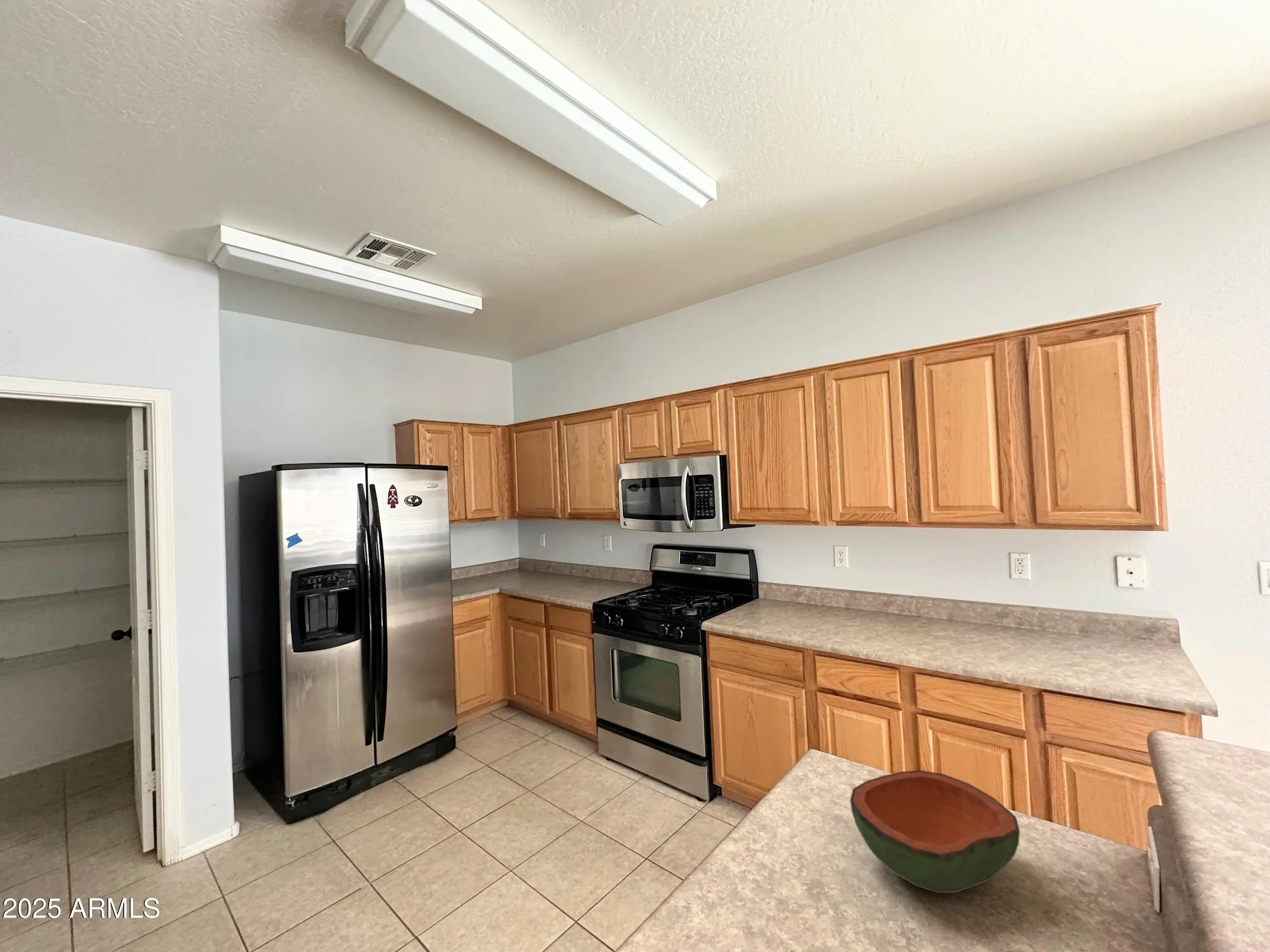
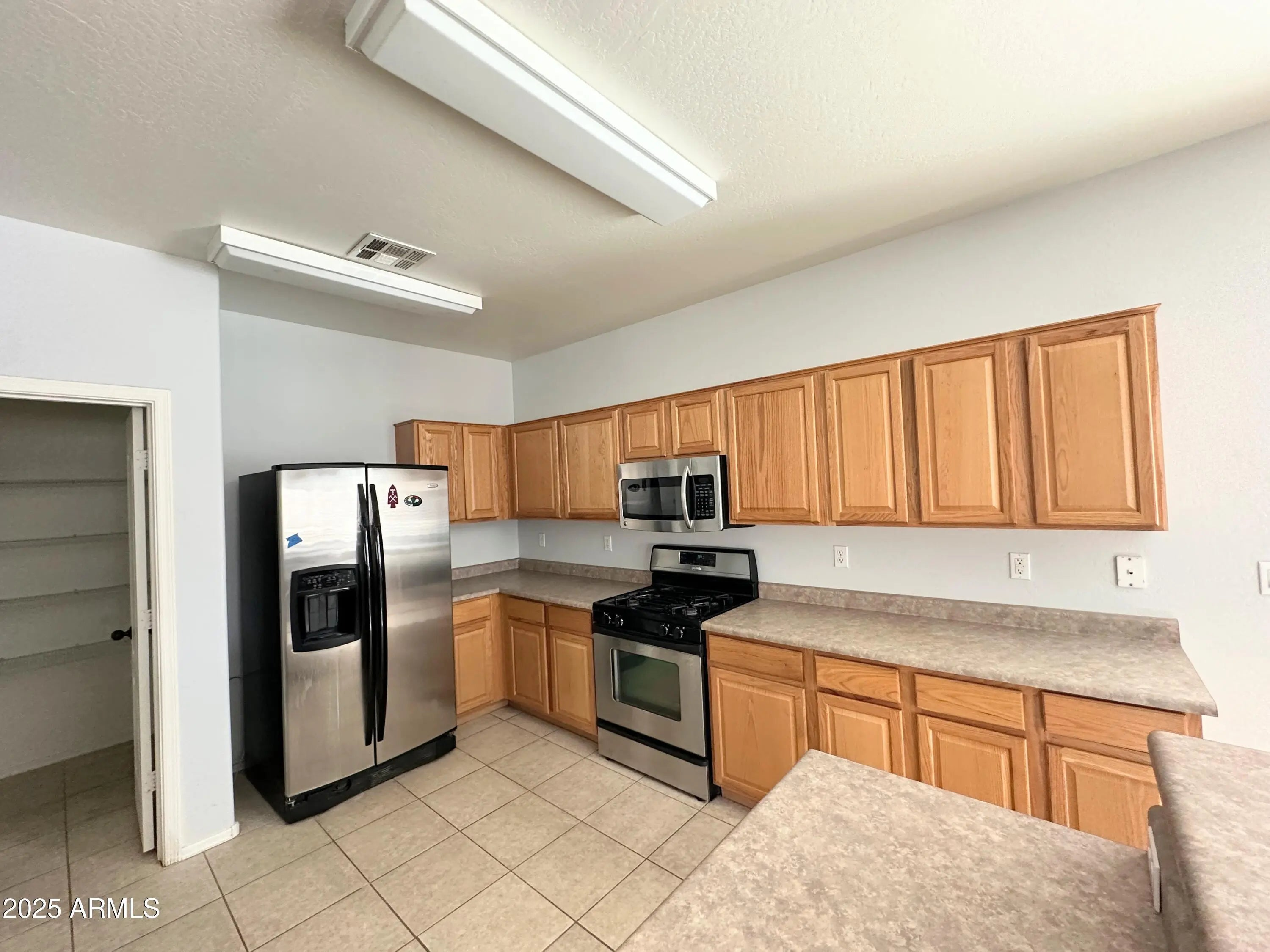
- bowl [850,770,1020,893]
